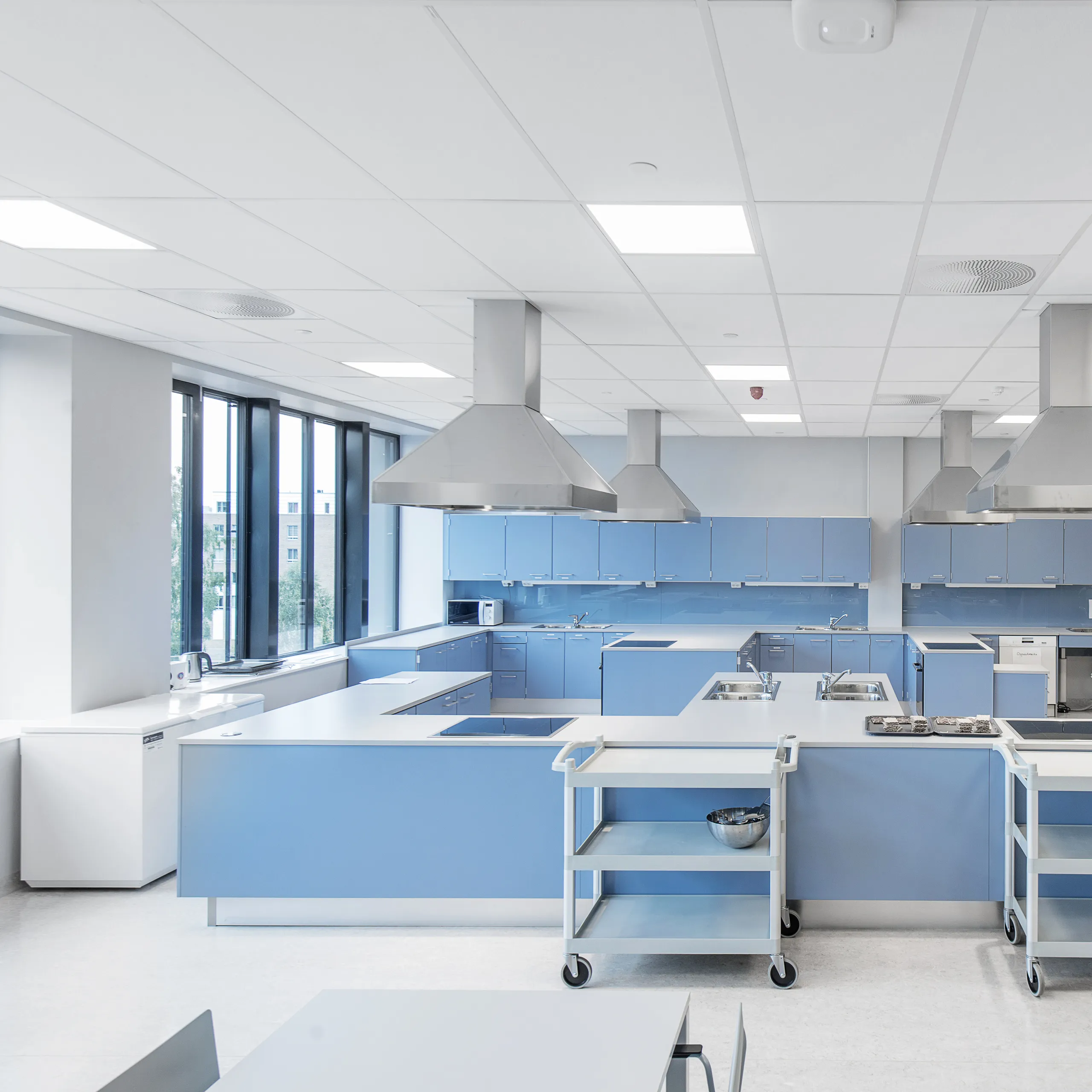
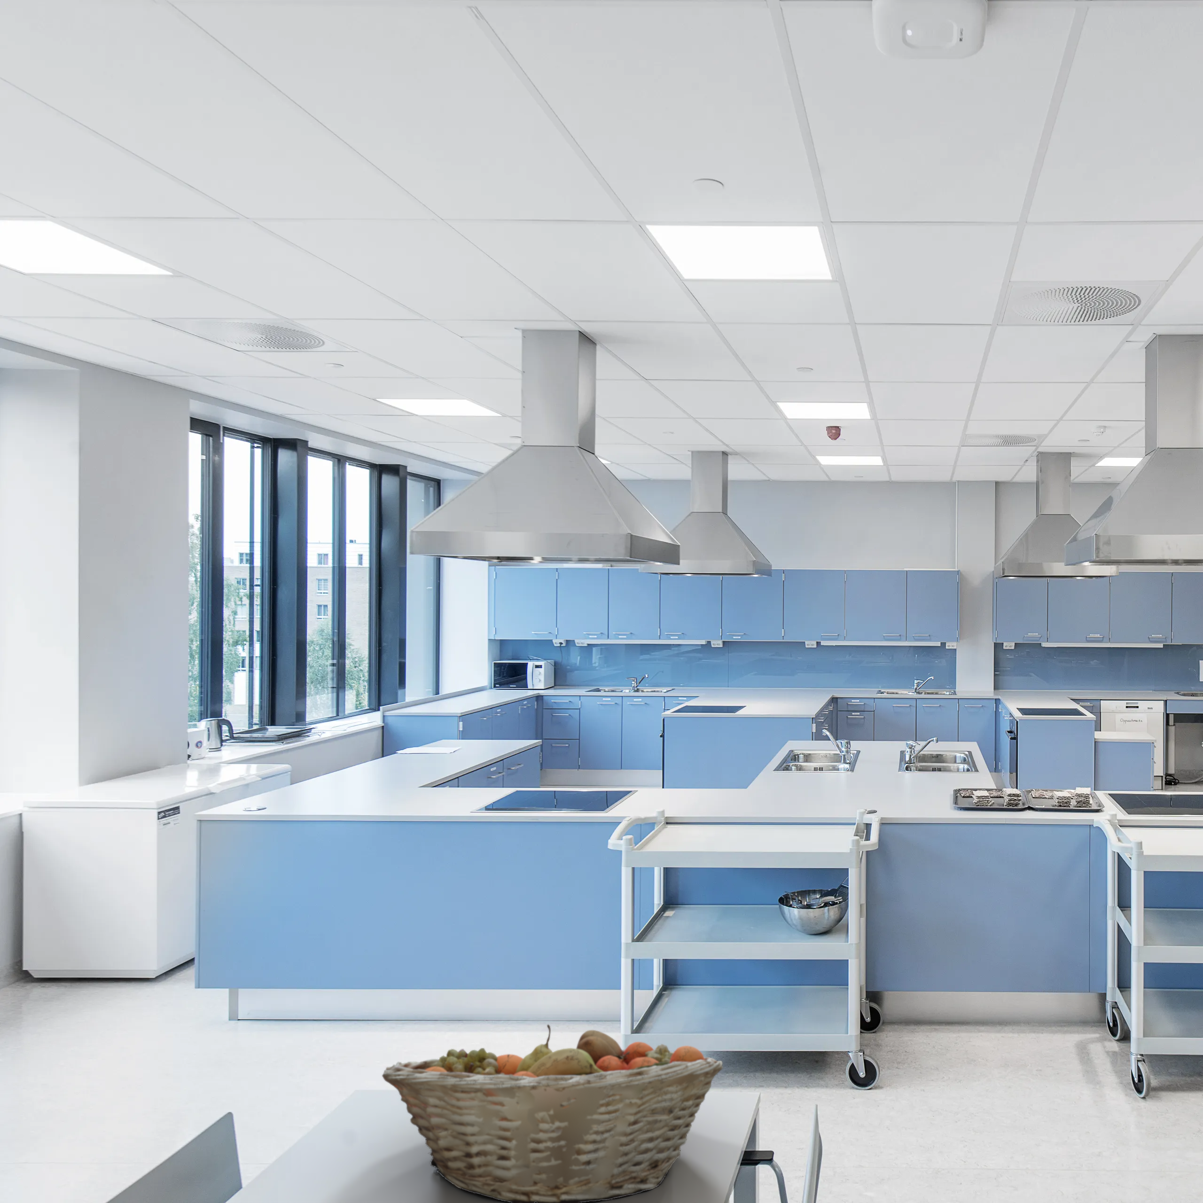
+ fruit basket [381,1023,724,1203]
